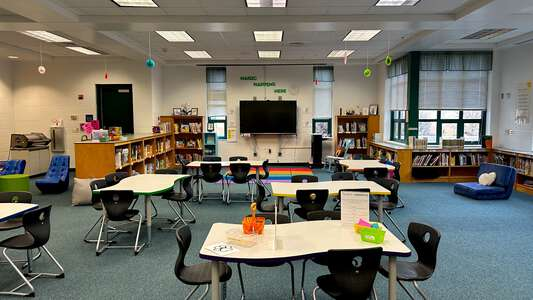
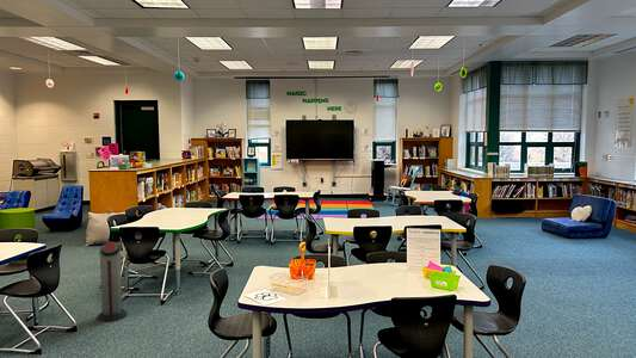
+ air purifier [97,241,129,322]
